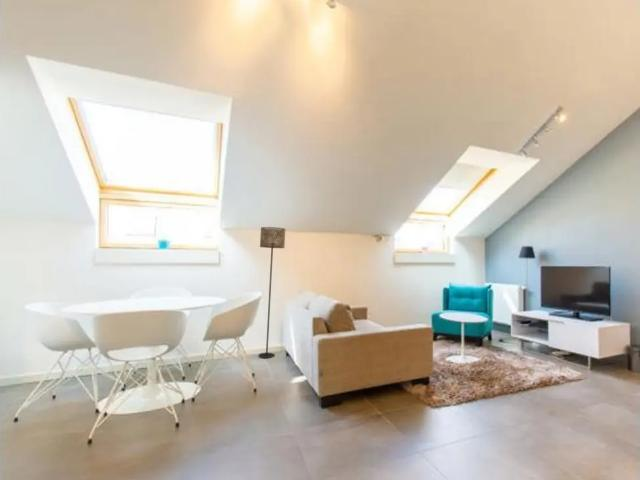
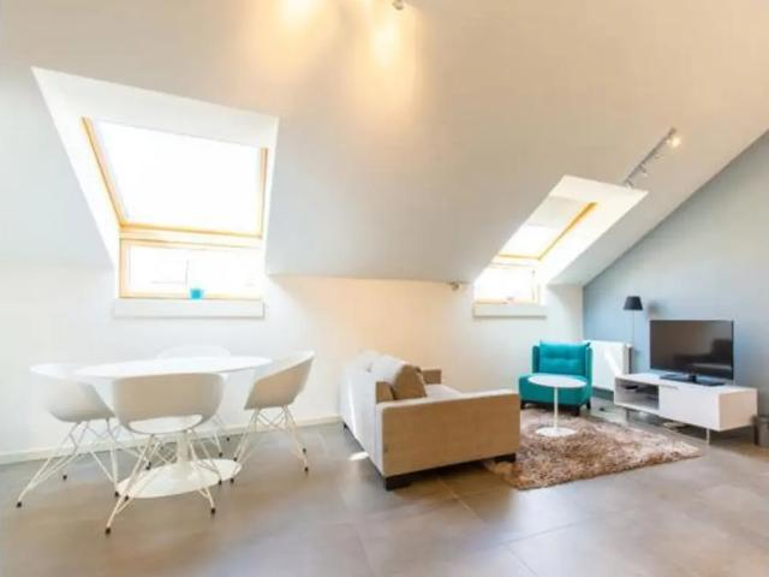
- floor lamp [257,226,286,359]
